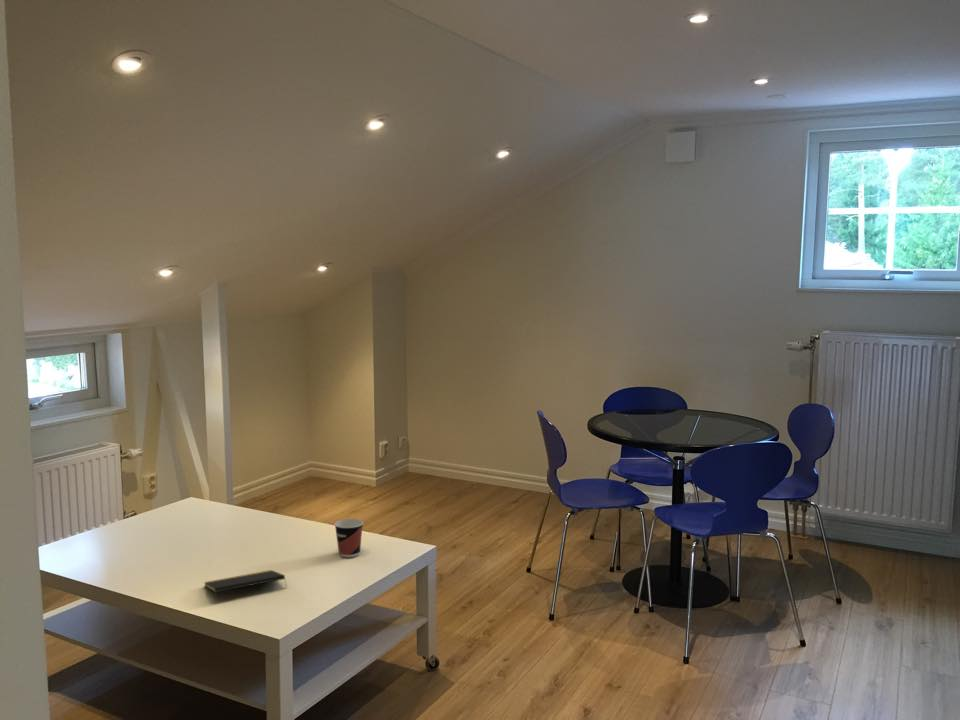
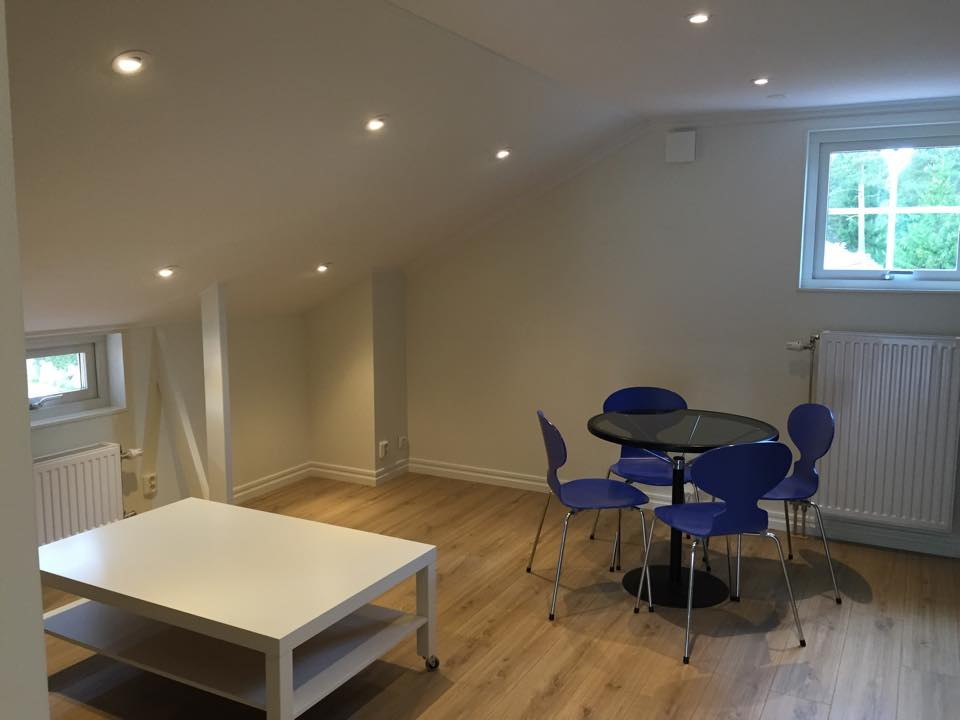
- notepad [203,569,288,593]
- cup [333,518,364,558]
